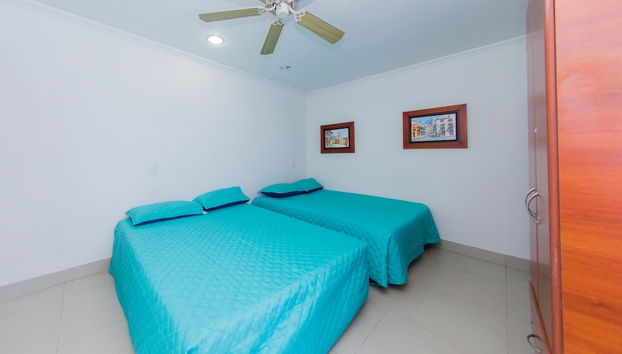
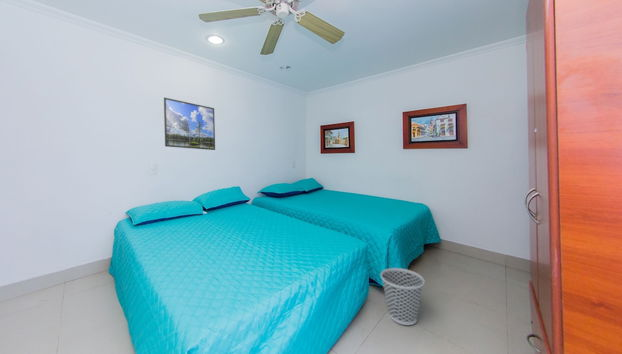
+ wastebasket [380,267,425,326]
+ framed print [163,97,216,151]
